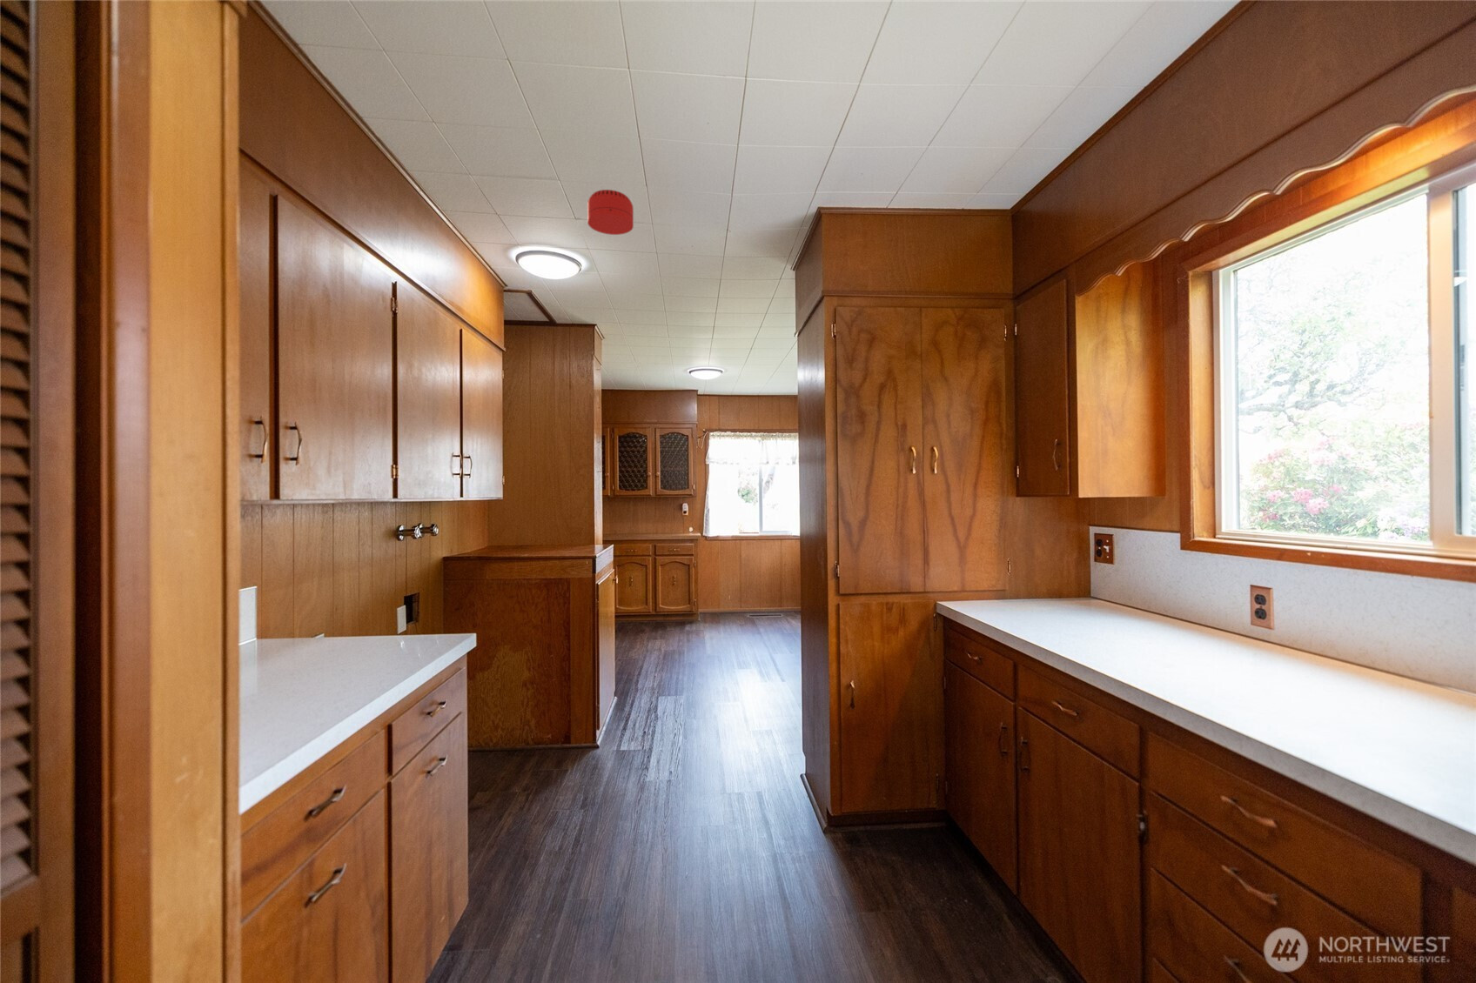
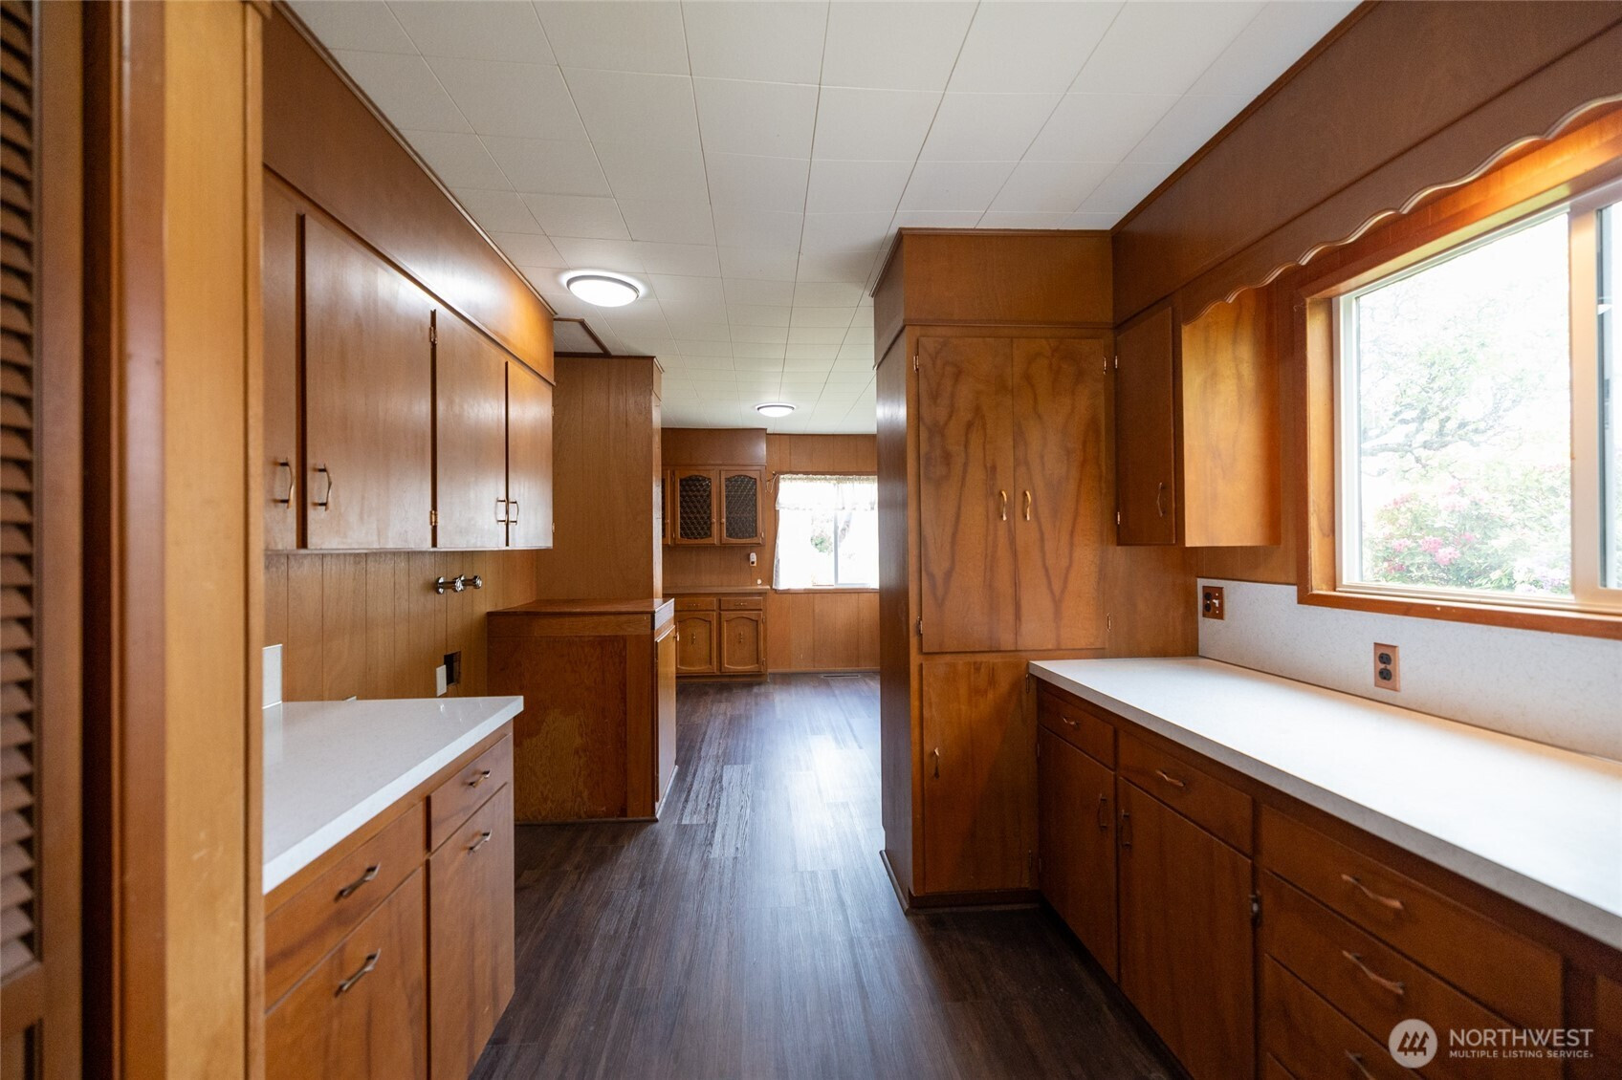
- smoke detector [587,189,634,236]
